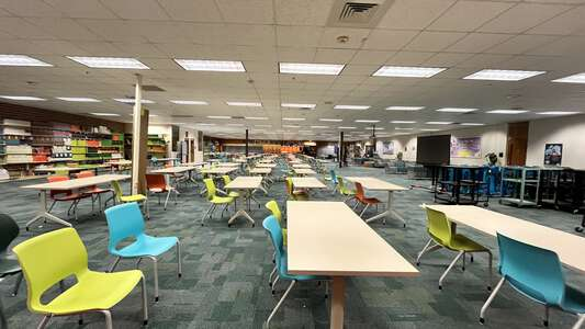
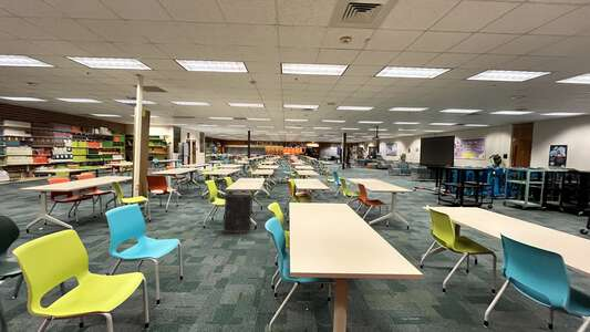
+ oil can [222,189,253,234]
